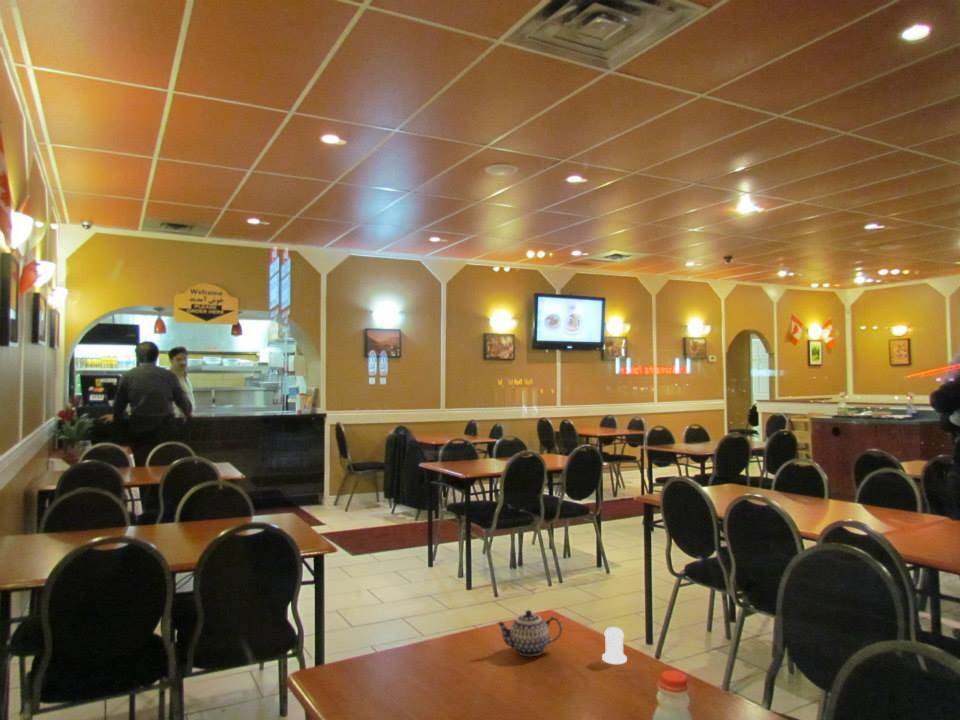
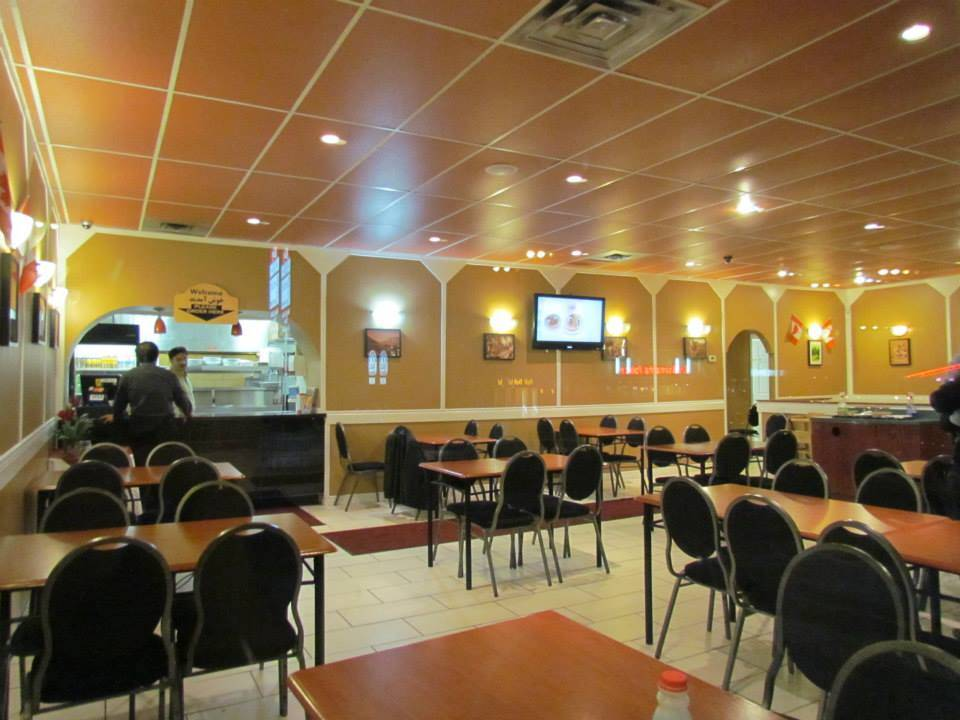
- teapot [495,609,563,657]
- salt shaker [601,626,628,665]
